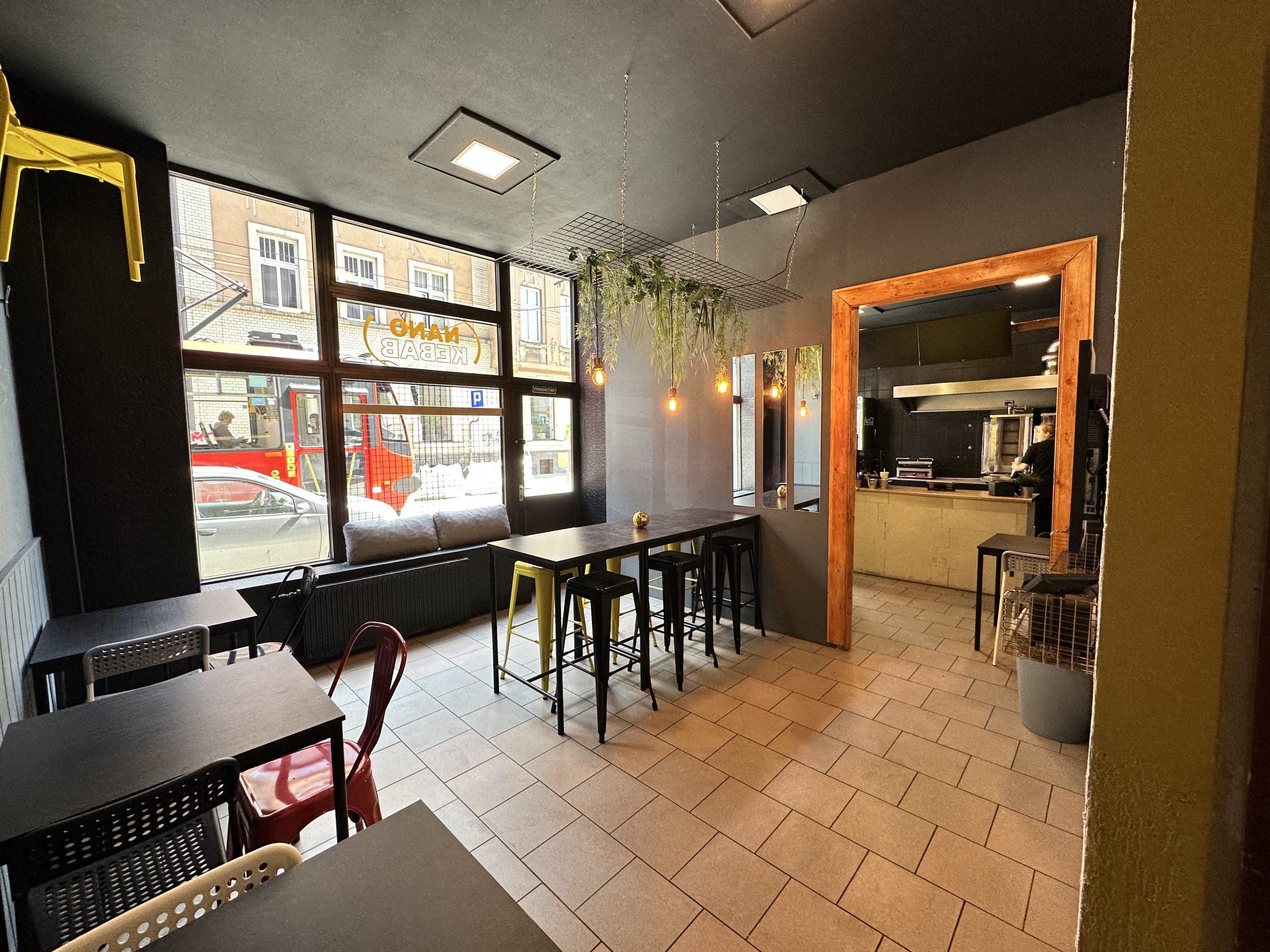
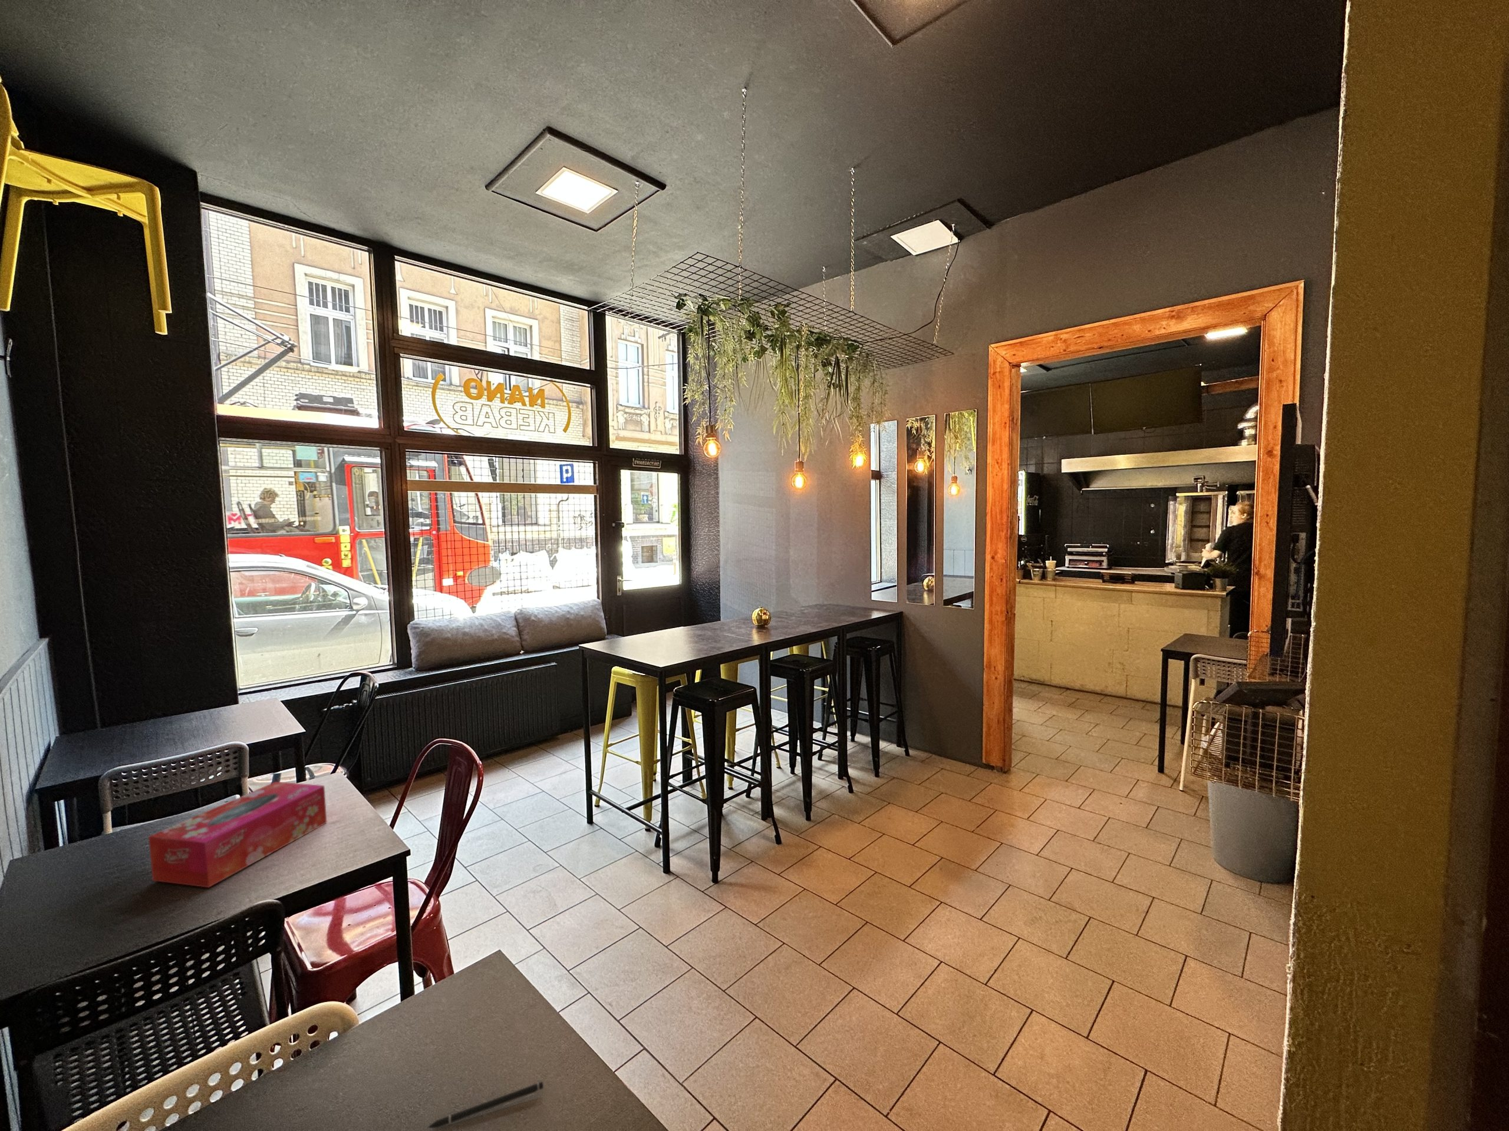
+ pen [427,1081,544,1129]
+ tissue box [149,781,328,889]
